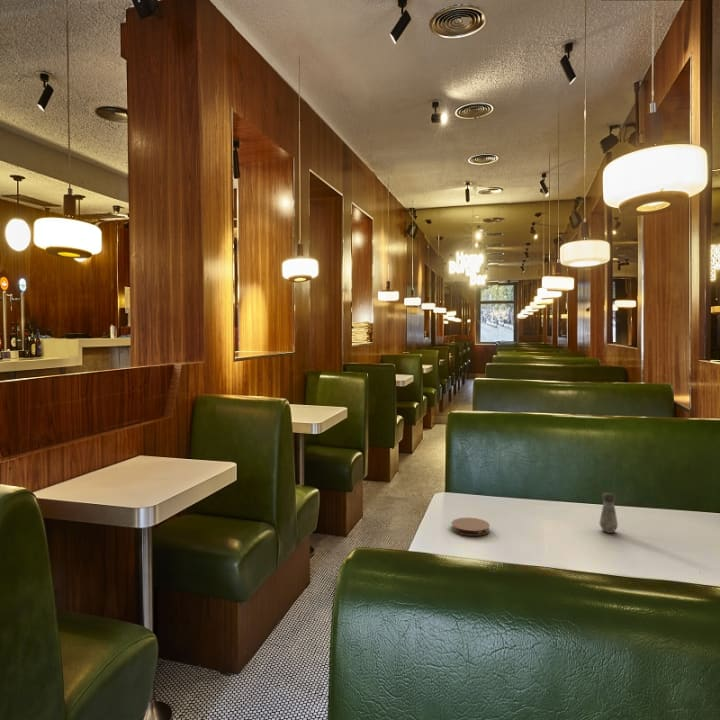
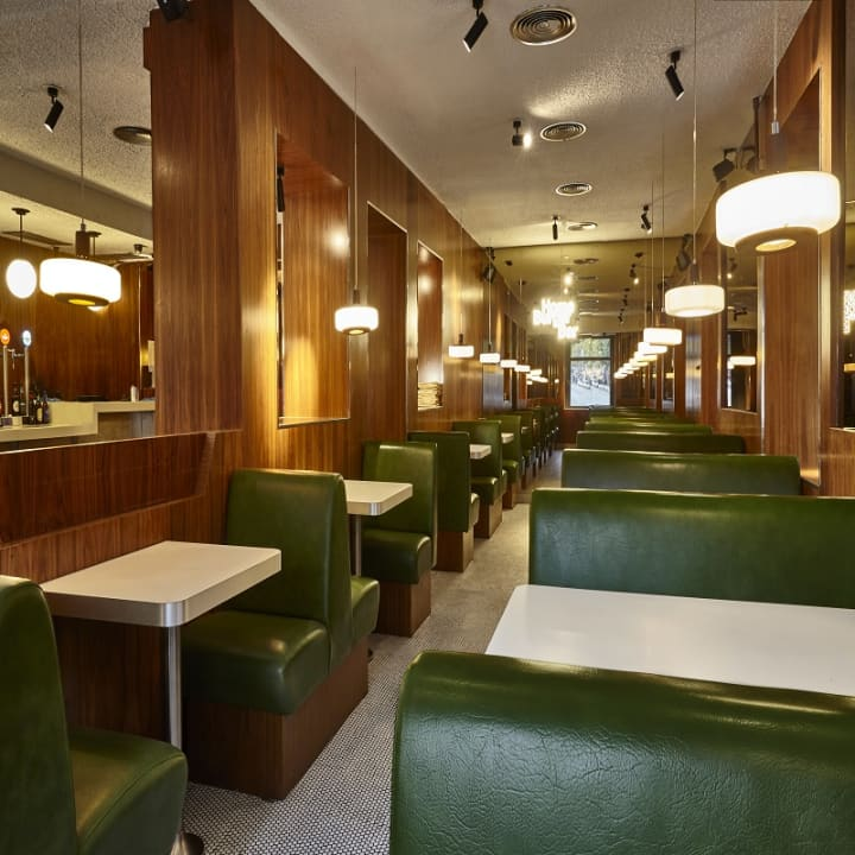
- coaster [451,517,491,537]
- salt shaker [598,492,619,534]
